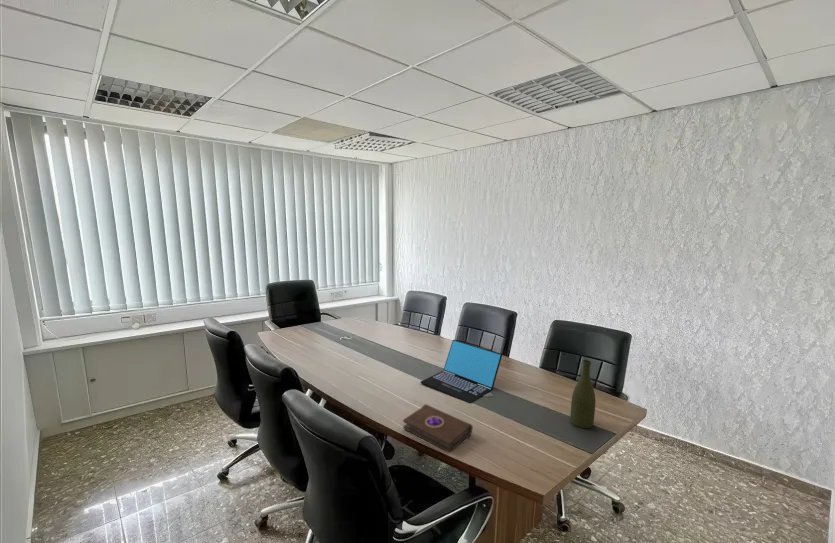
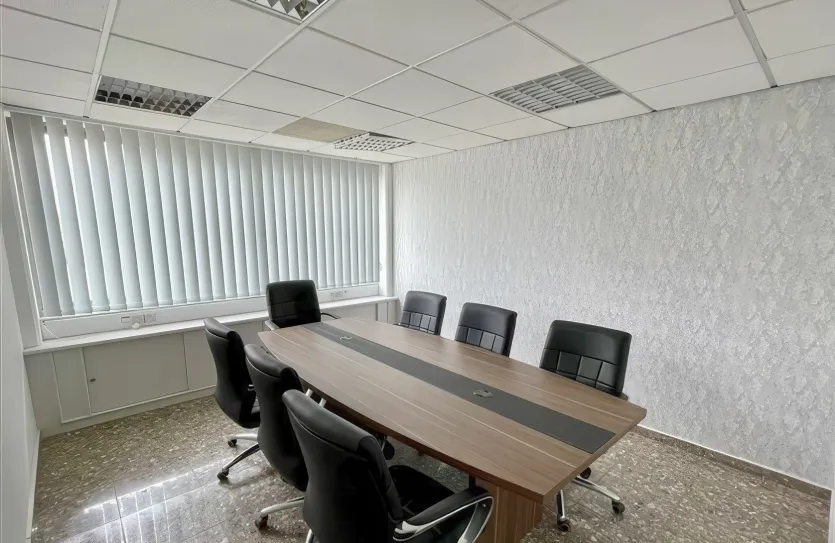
- book [402,403,474,453]
- laptop [420,339,503,404]
- bottle [569,359,597,429]
